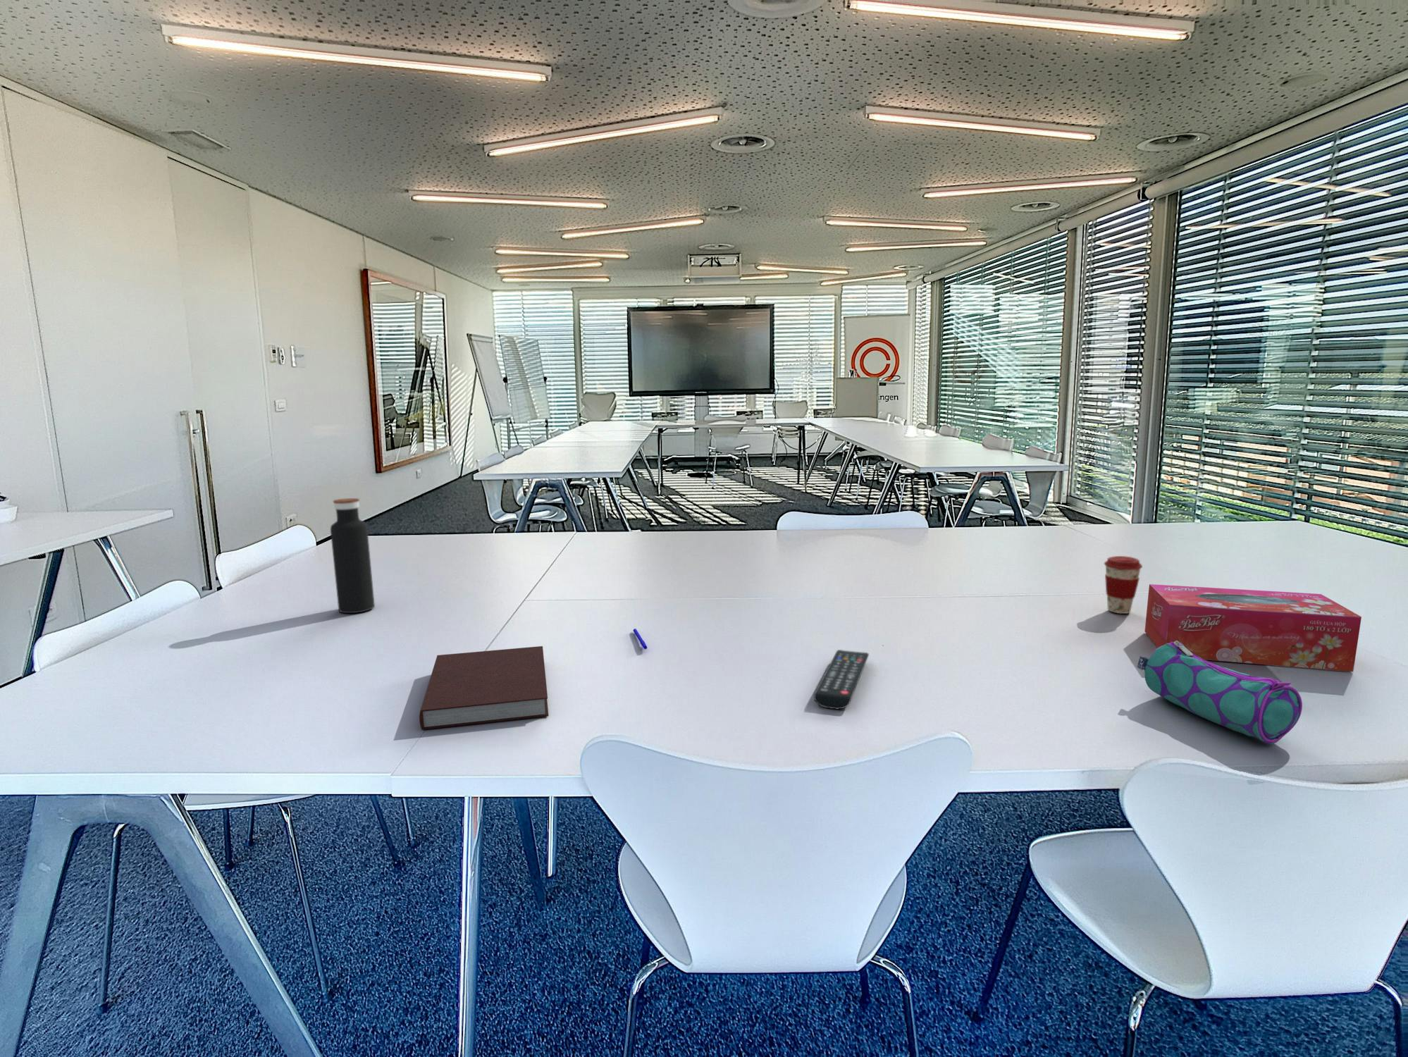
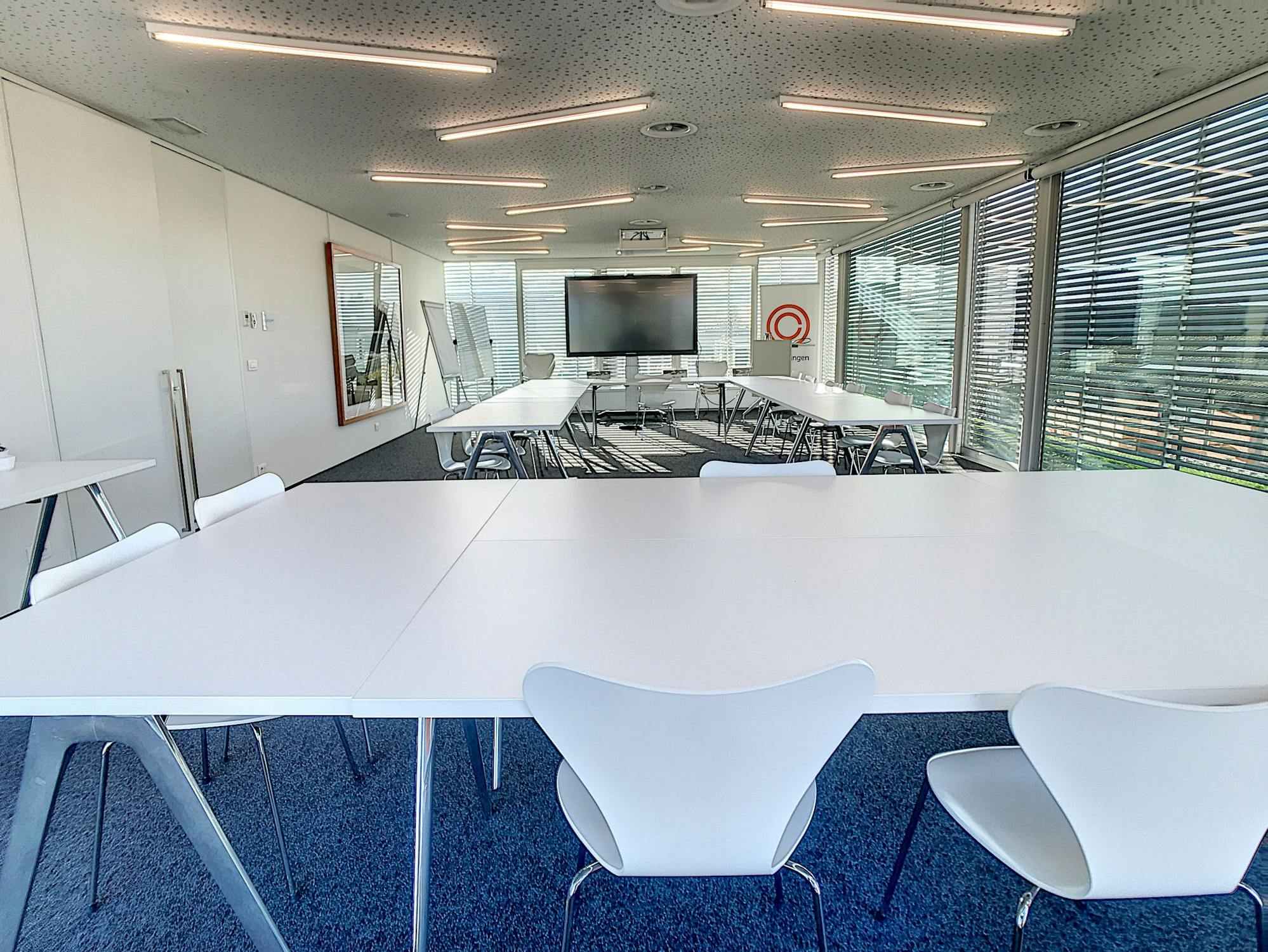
- coffee cup [1104,555,1143,614]
- tissue box [1144,584,1362,672]
- pencil case [1137,641,1303,745]
- notebook [419,645,549,731]
- water bottle [330,497,375,614]
- pen [632,627,647,650]
- remote control [813,650,869,709]
